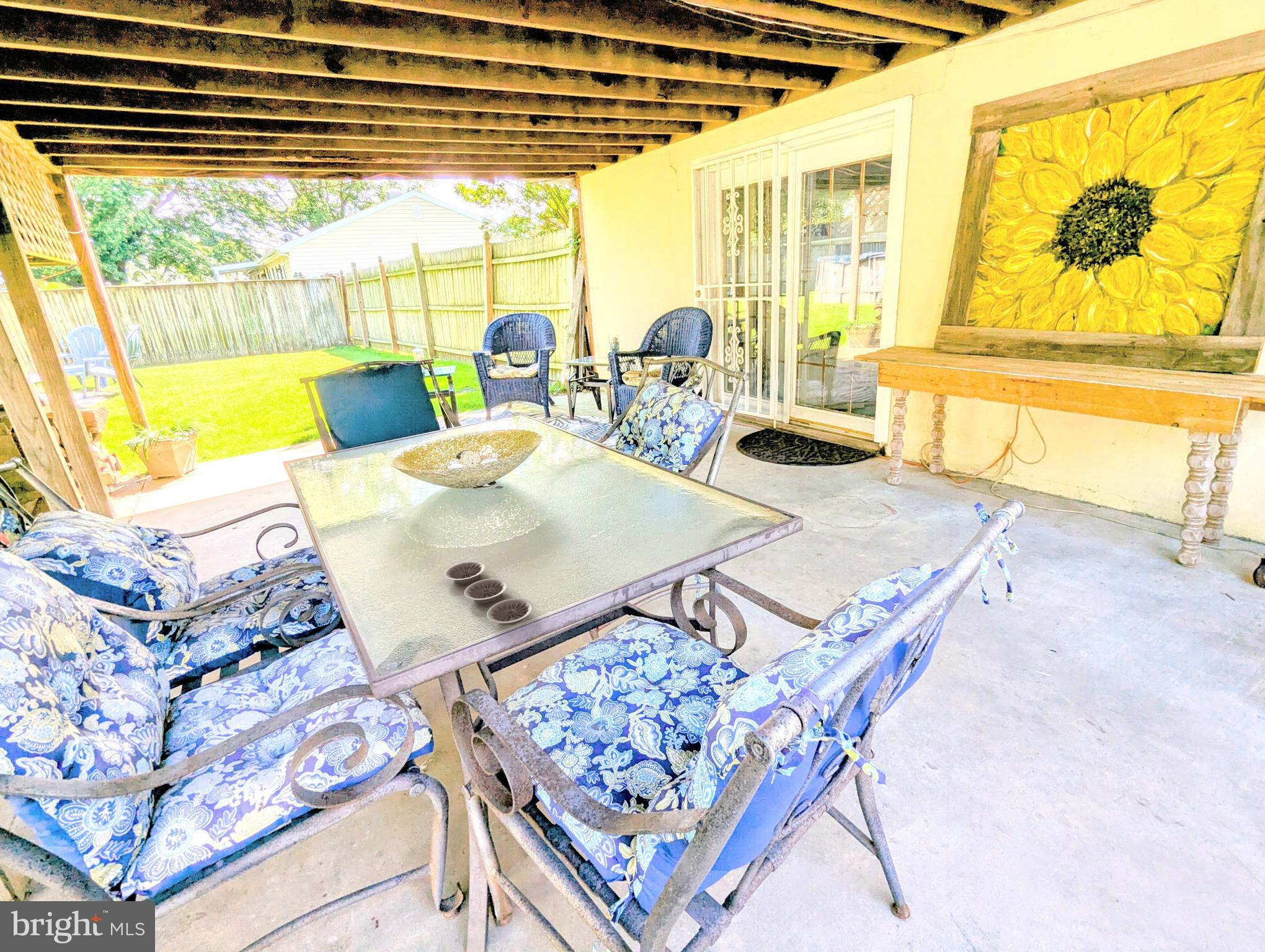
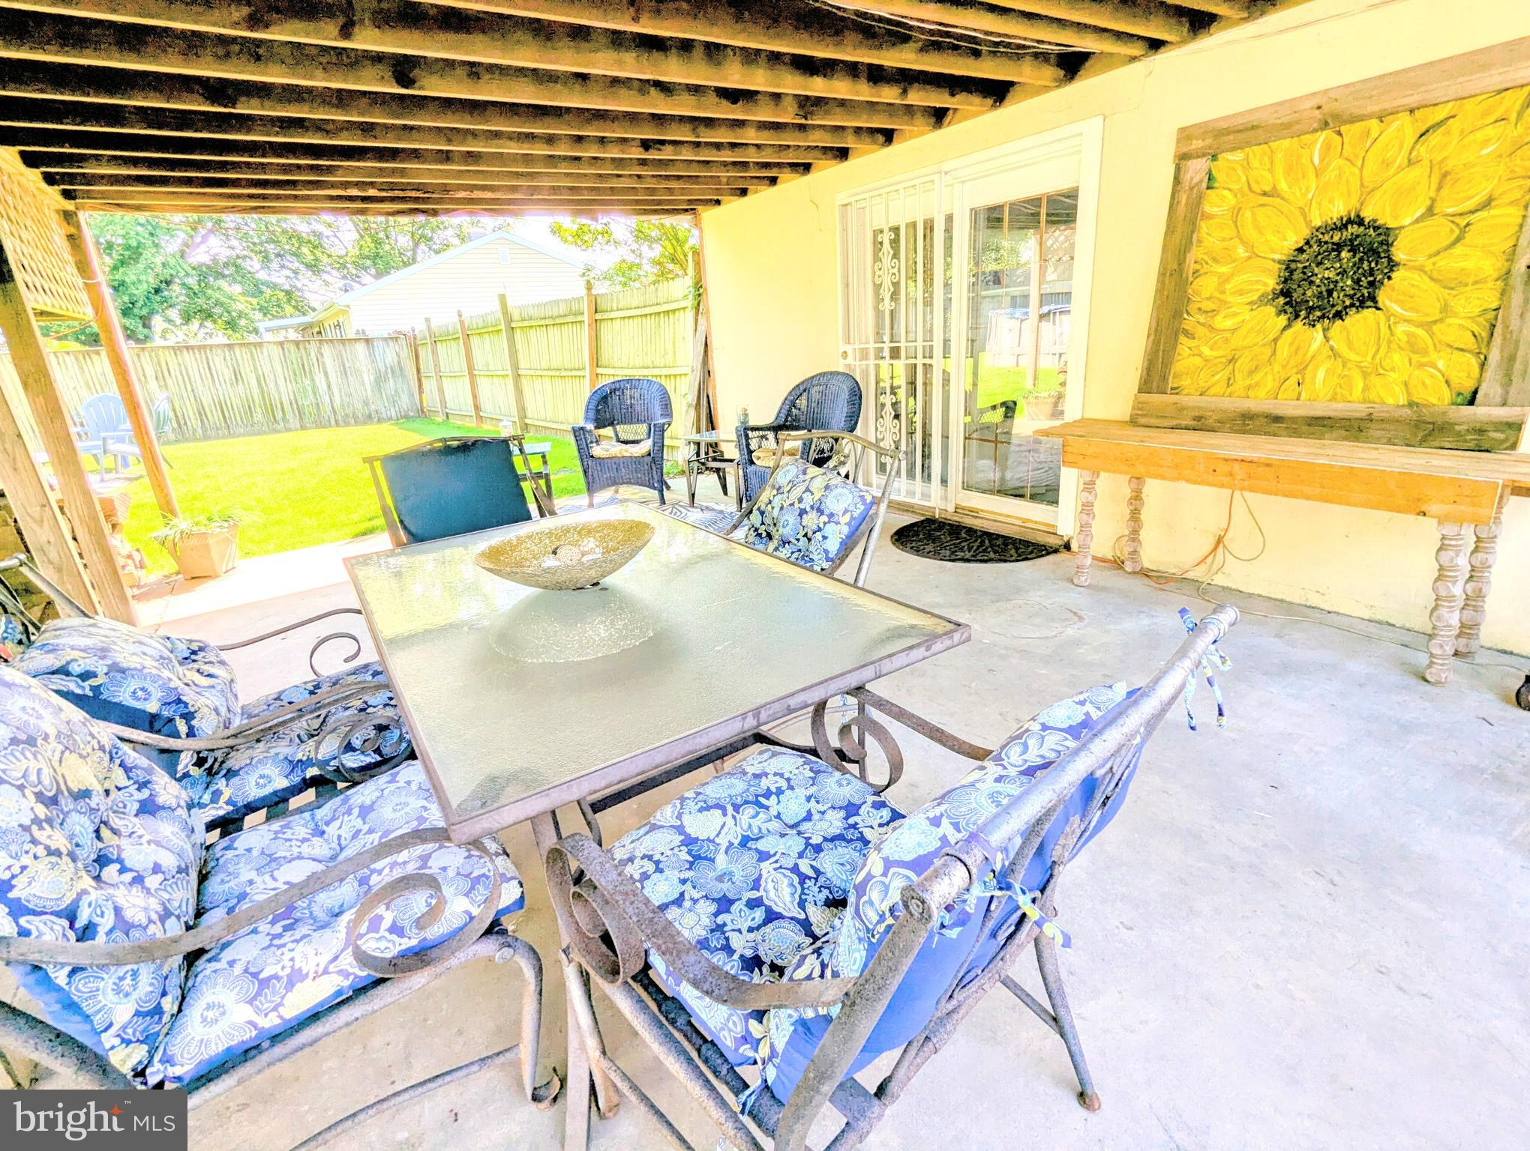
- plate [443,560,534,626]
